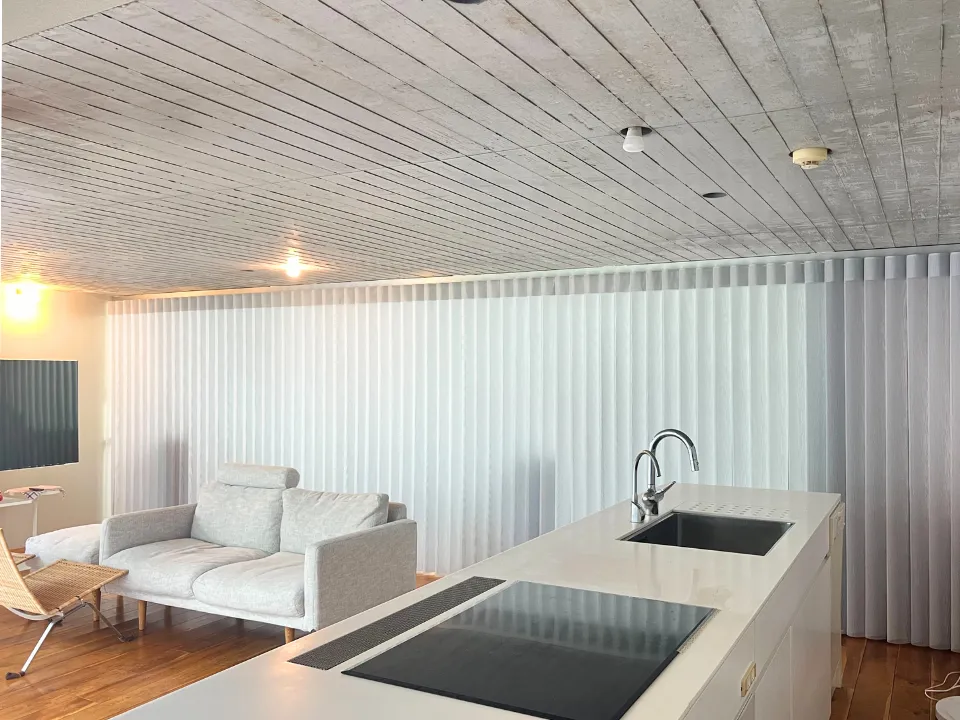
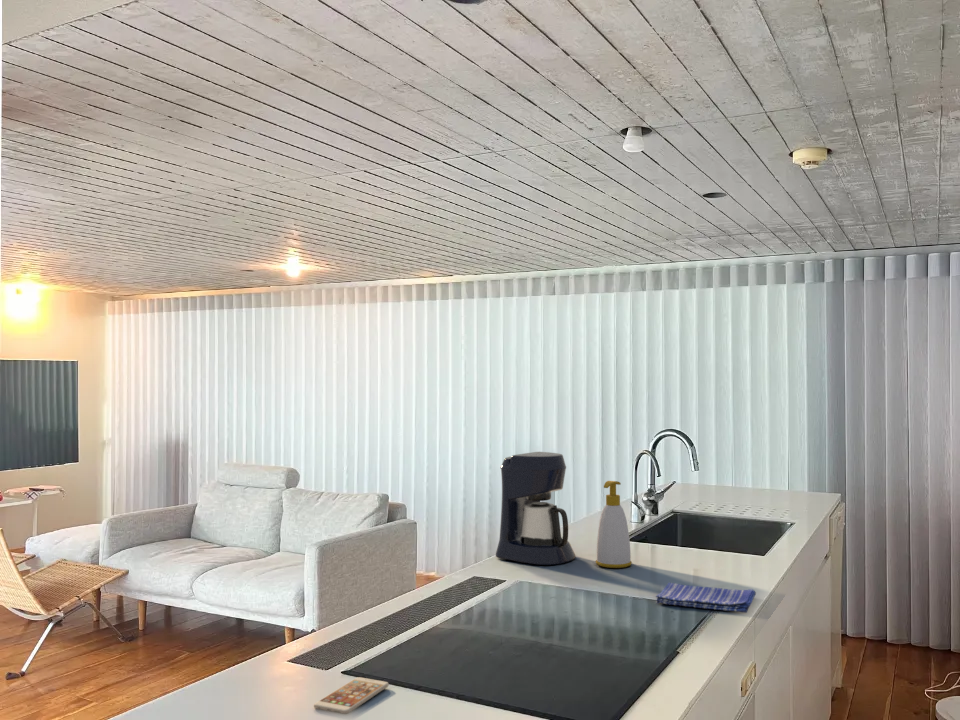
+ soap bottle [595,480,633,569]
+ coffee maker [495,451,577,566]
+ dish towel [655,582,757,614]
+ smartphone [313,676,390,715]
